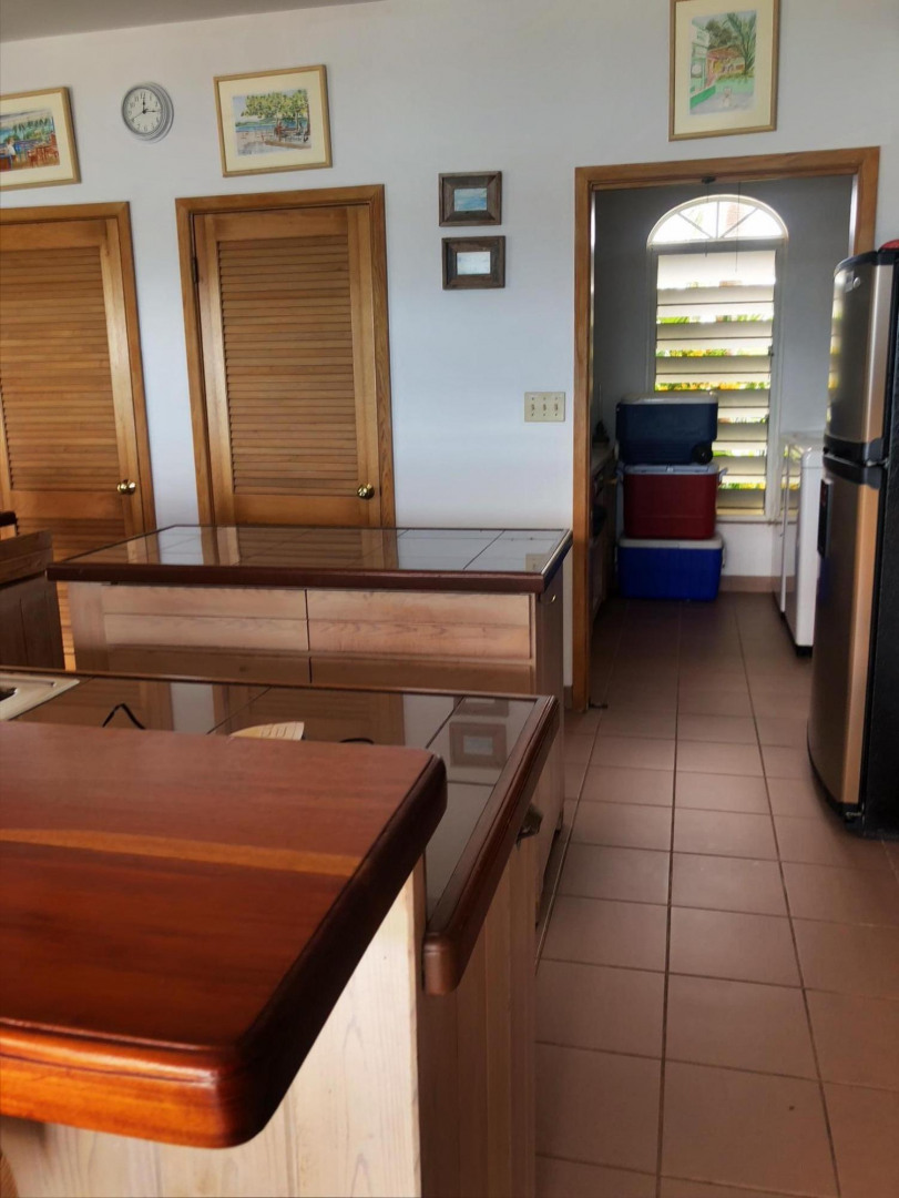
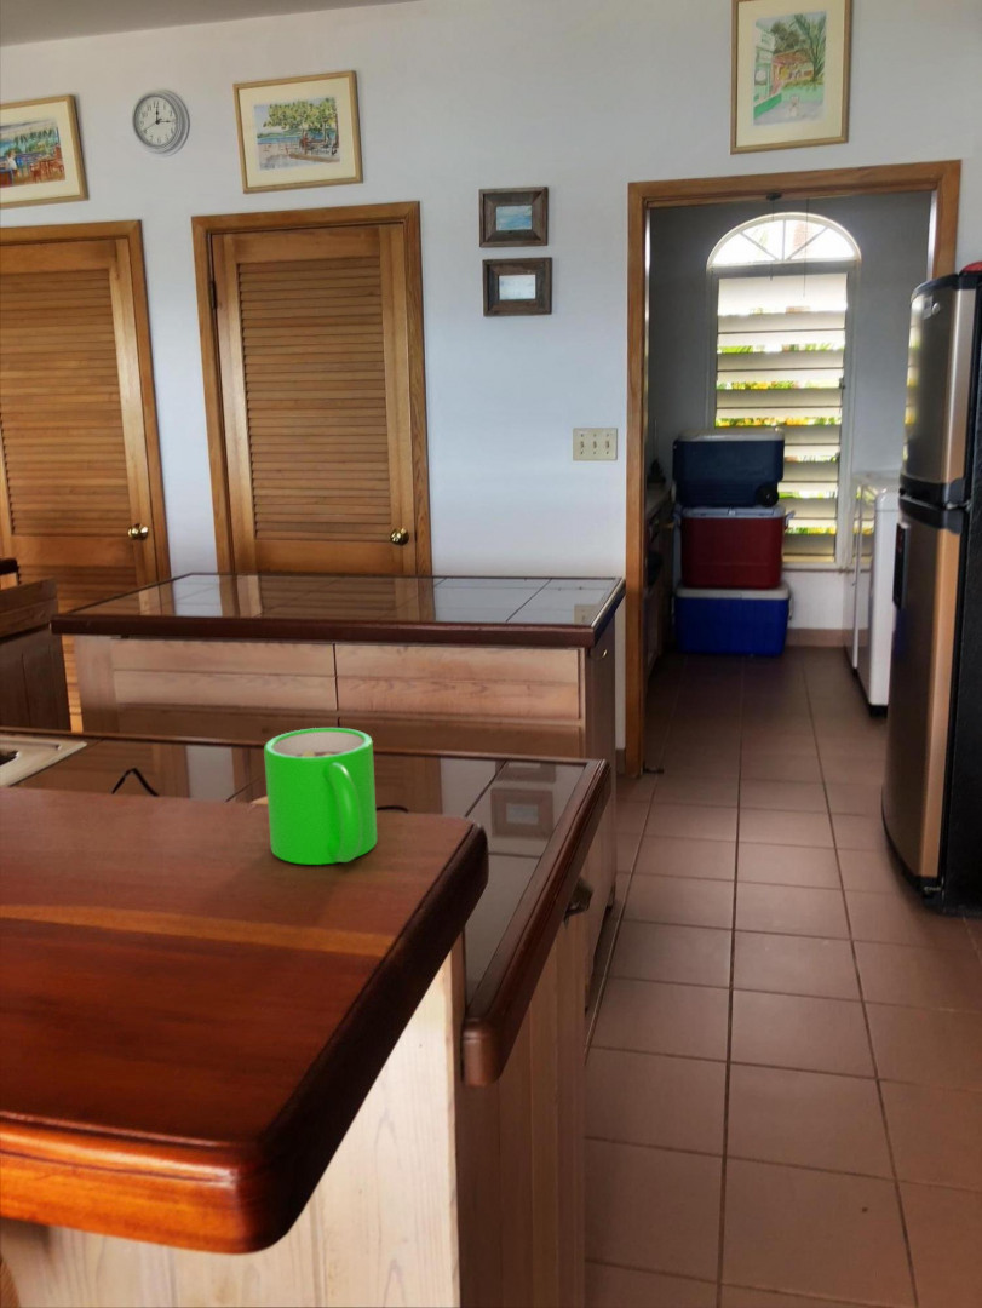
+ mug [263,727,379,866]
